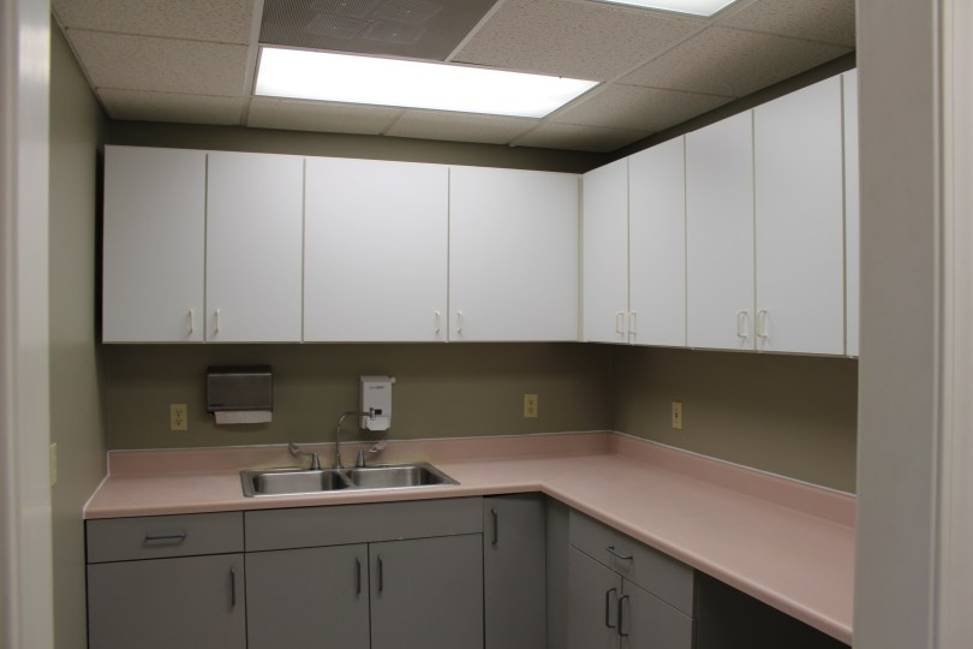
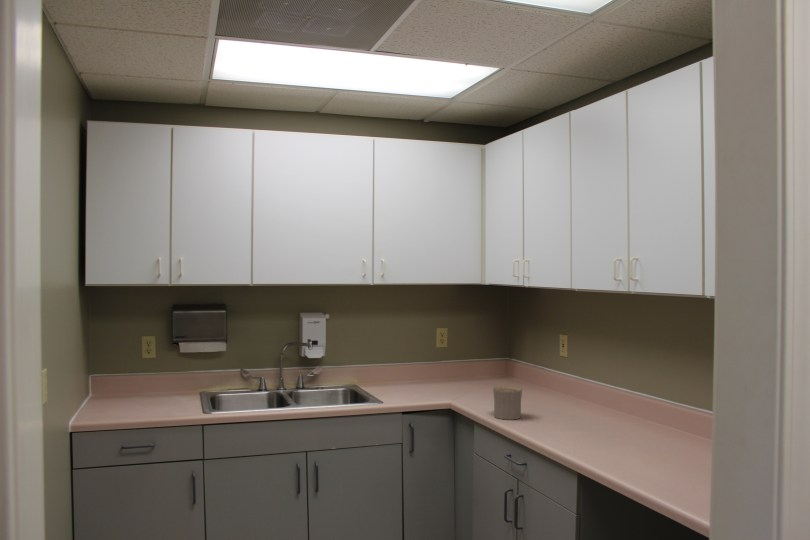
+ cup [492,385,523,420]
